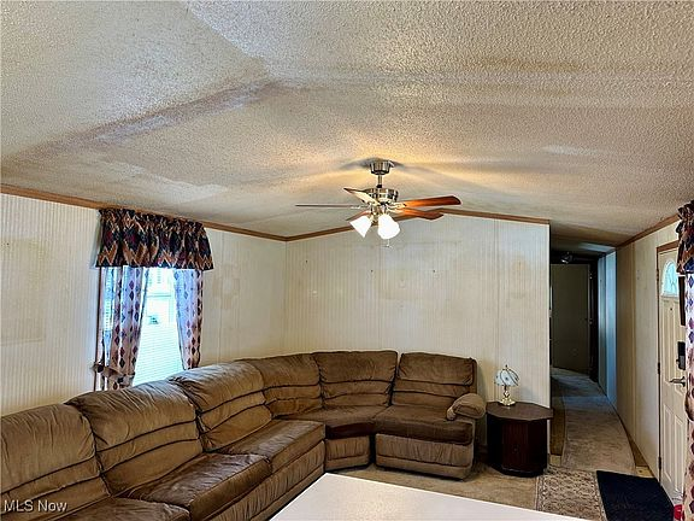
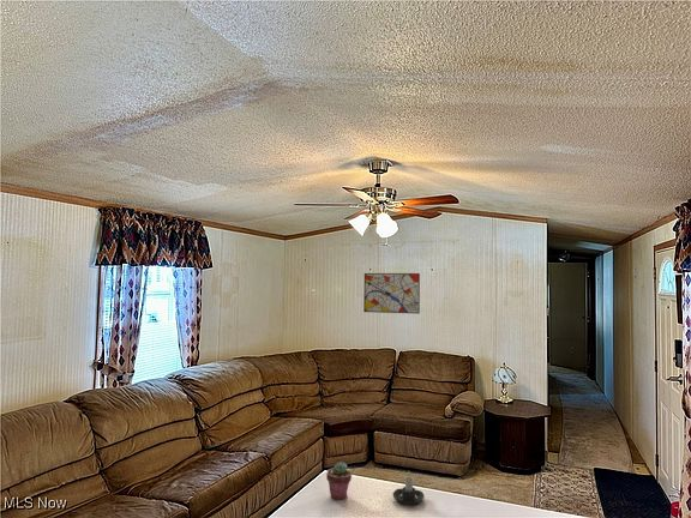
+ wall art [362,272,421,315]
+ potted succulent [325,460,353,501]
+ candle [392,470,426,506]
